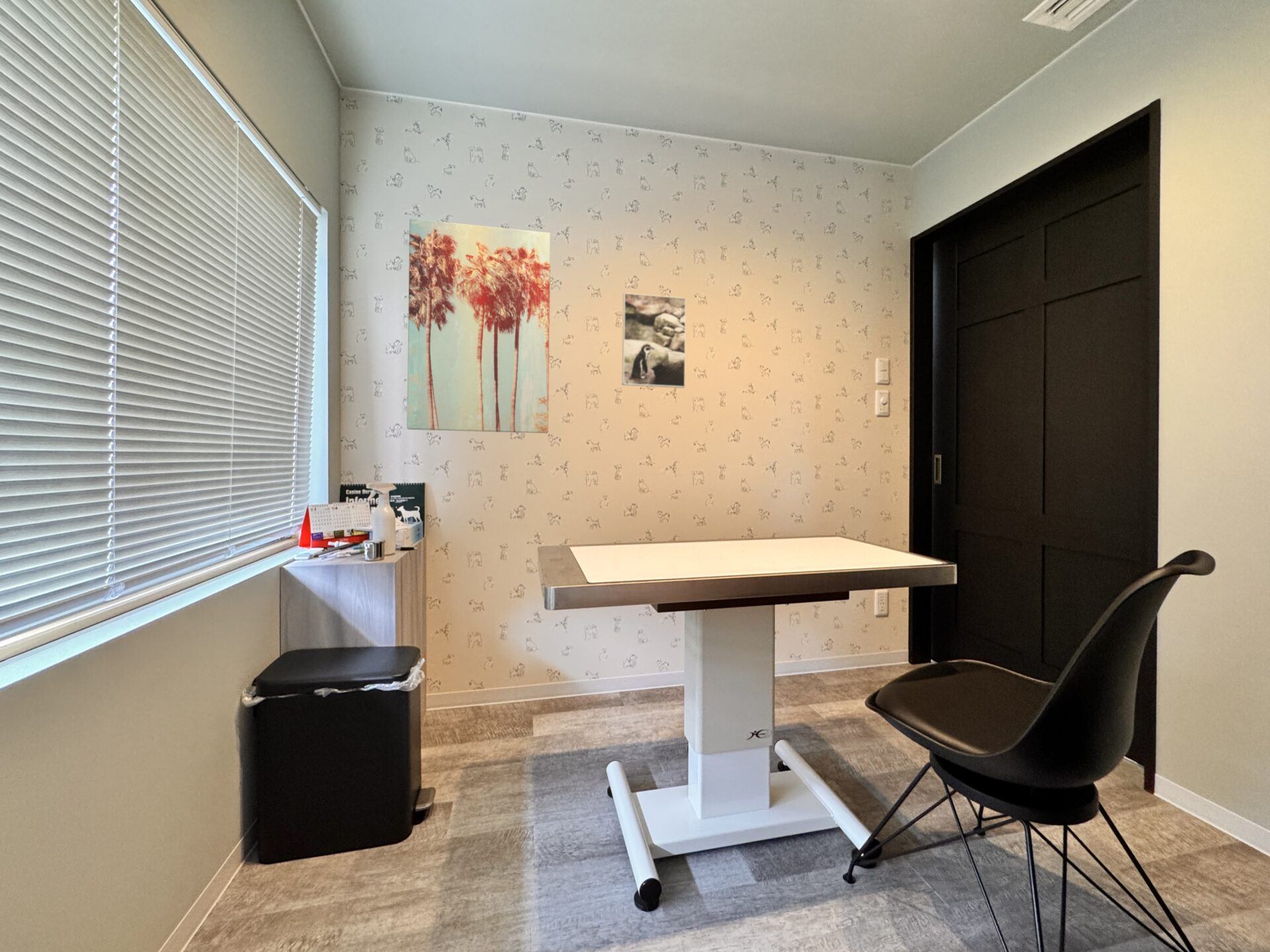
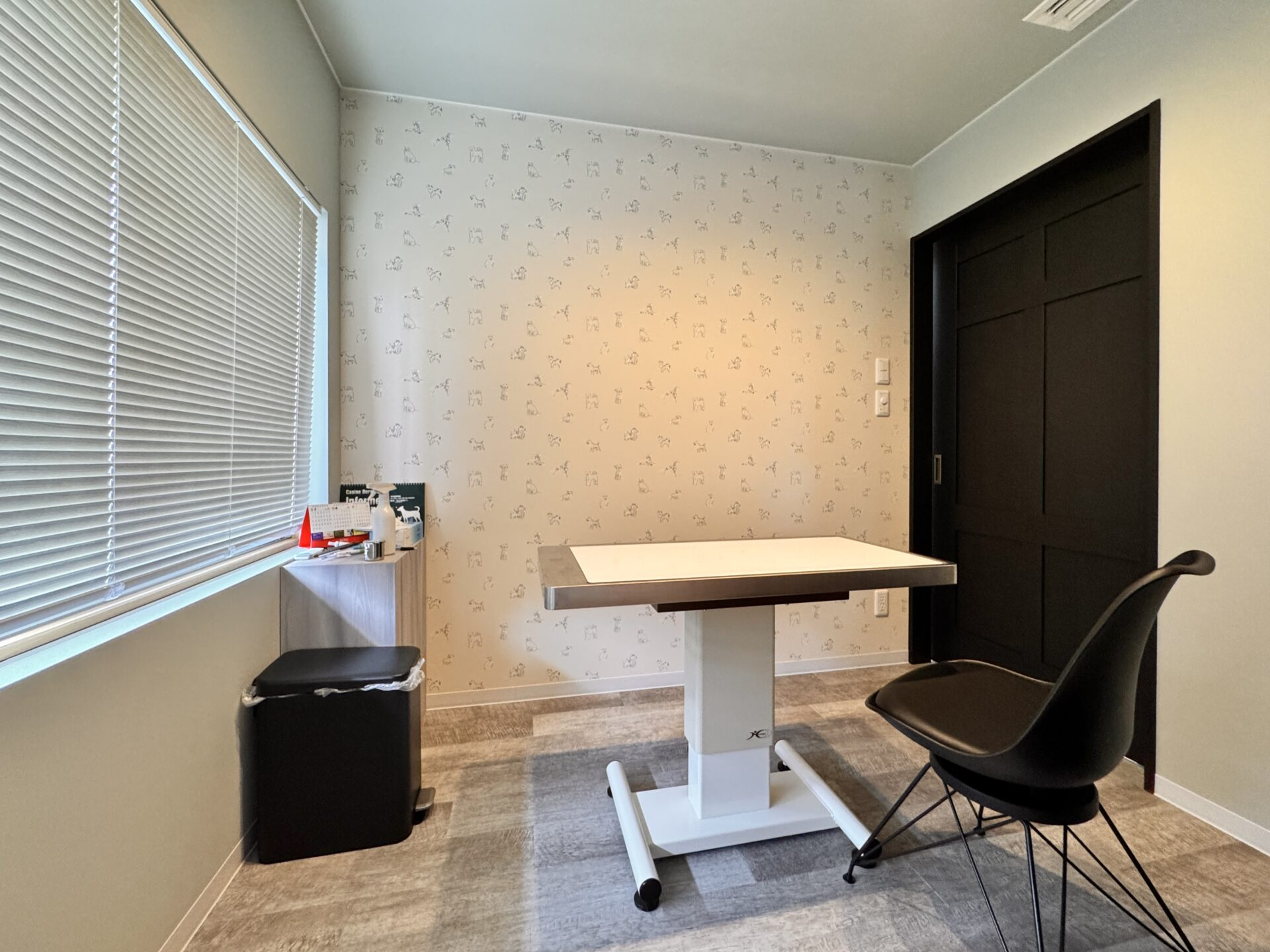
- wall art [406,218,551,434]
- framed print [621,292,687,389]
